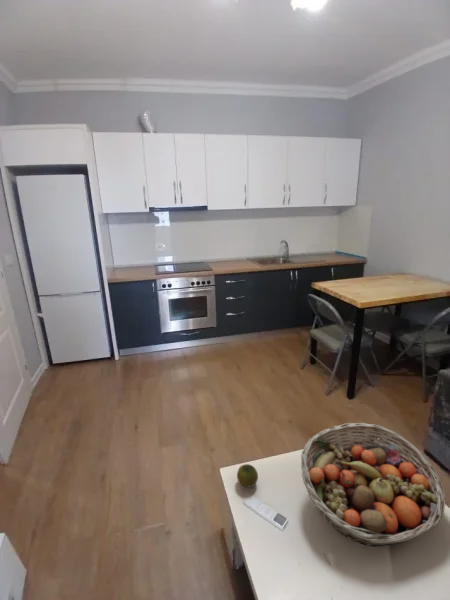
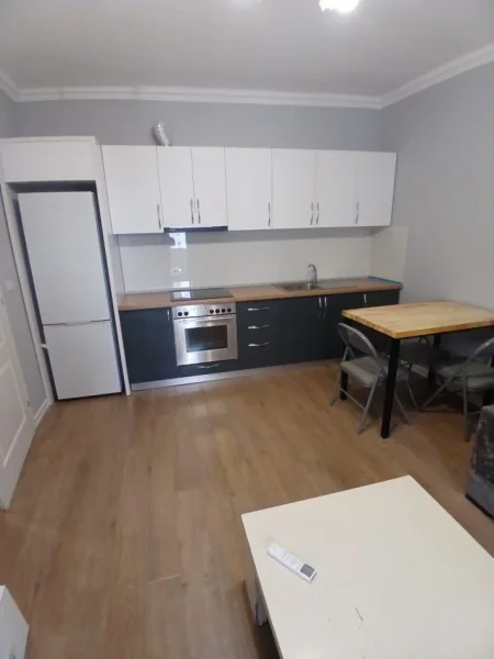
- fruit [236,463,259,488]
- fruit basket [300,422,447,548]
